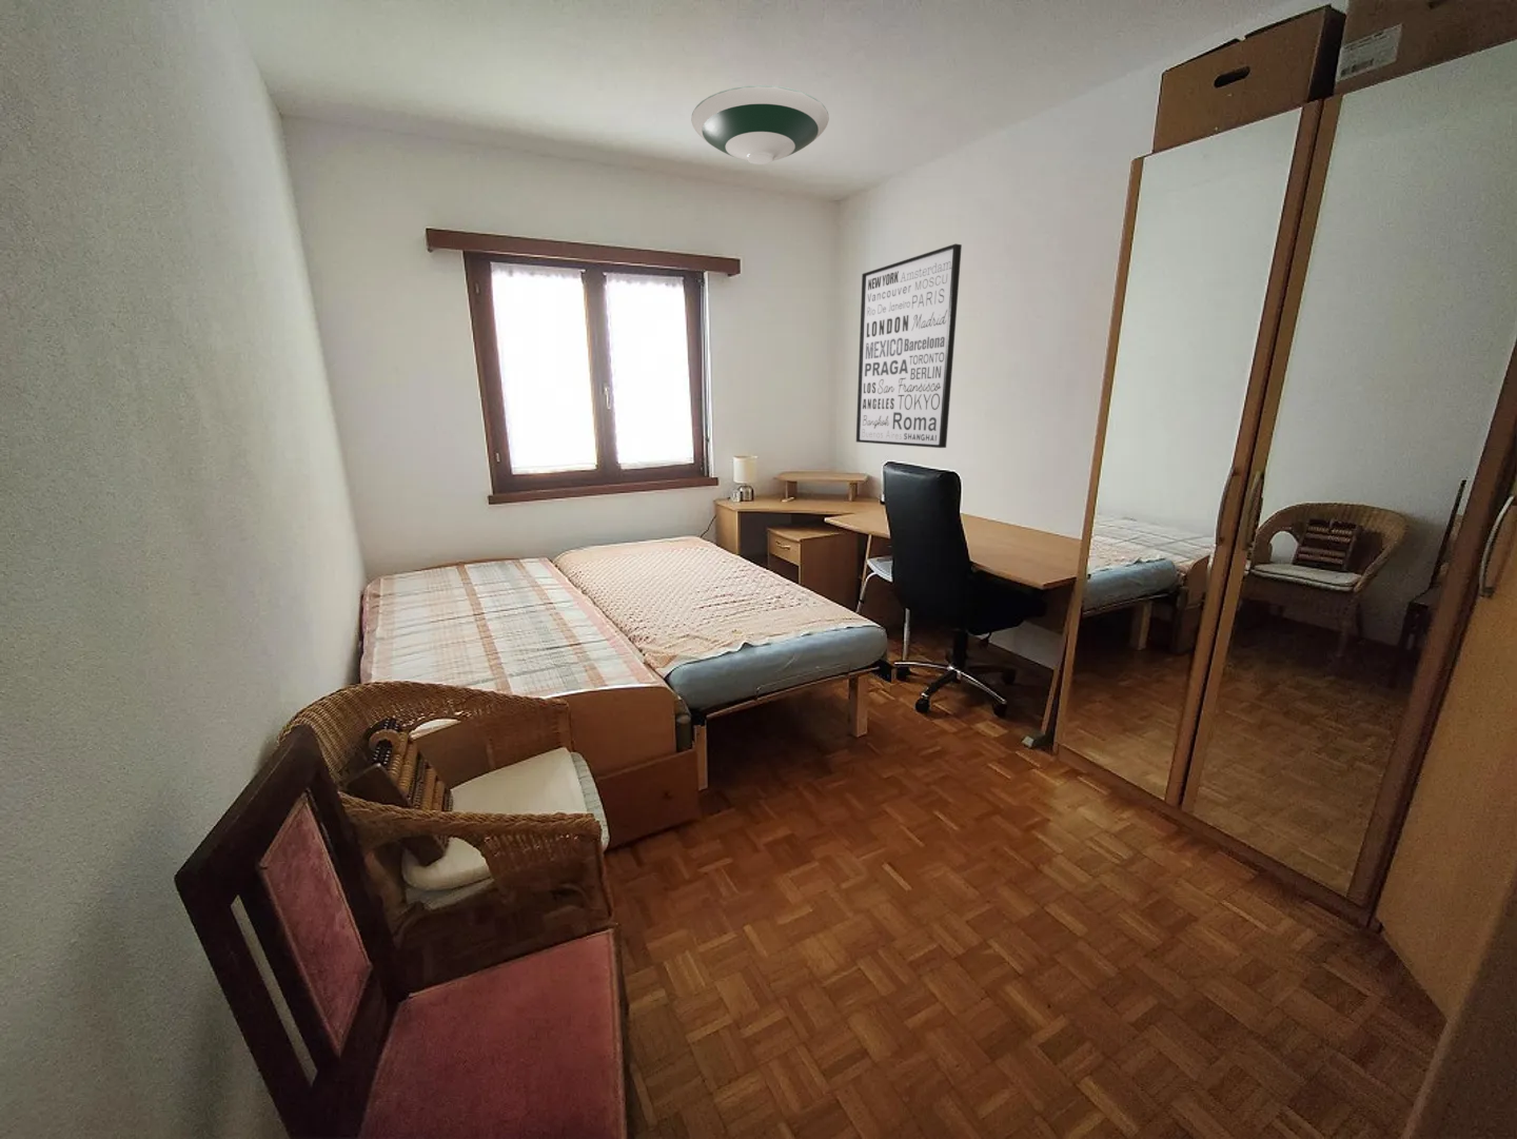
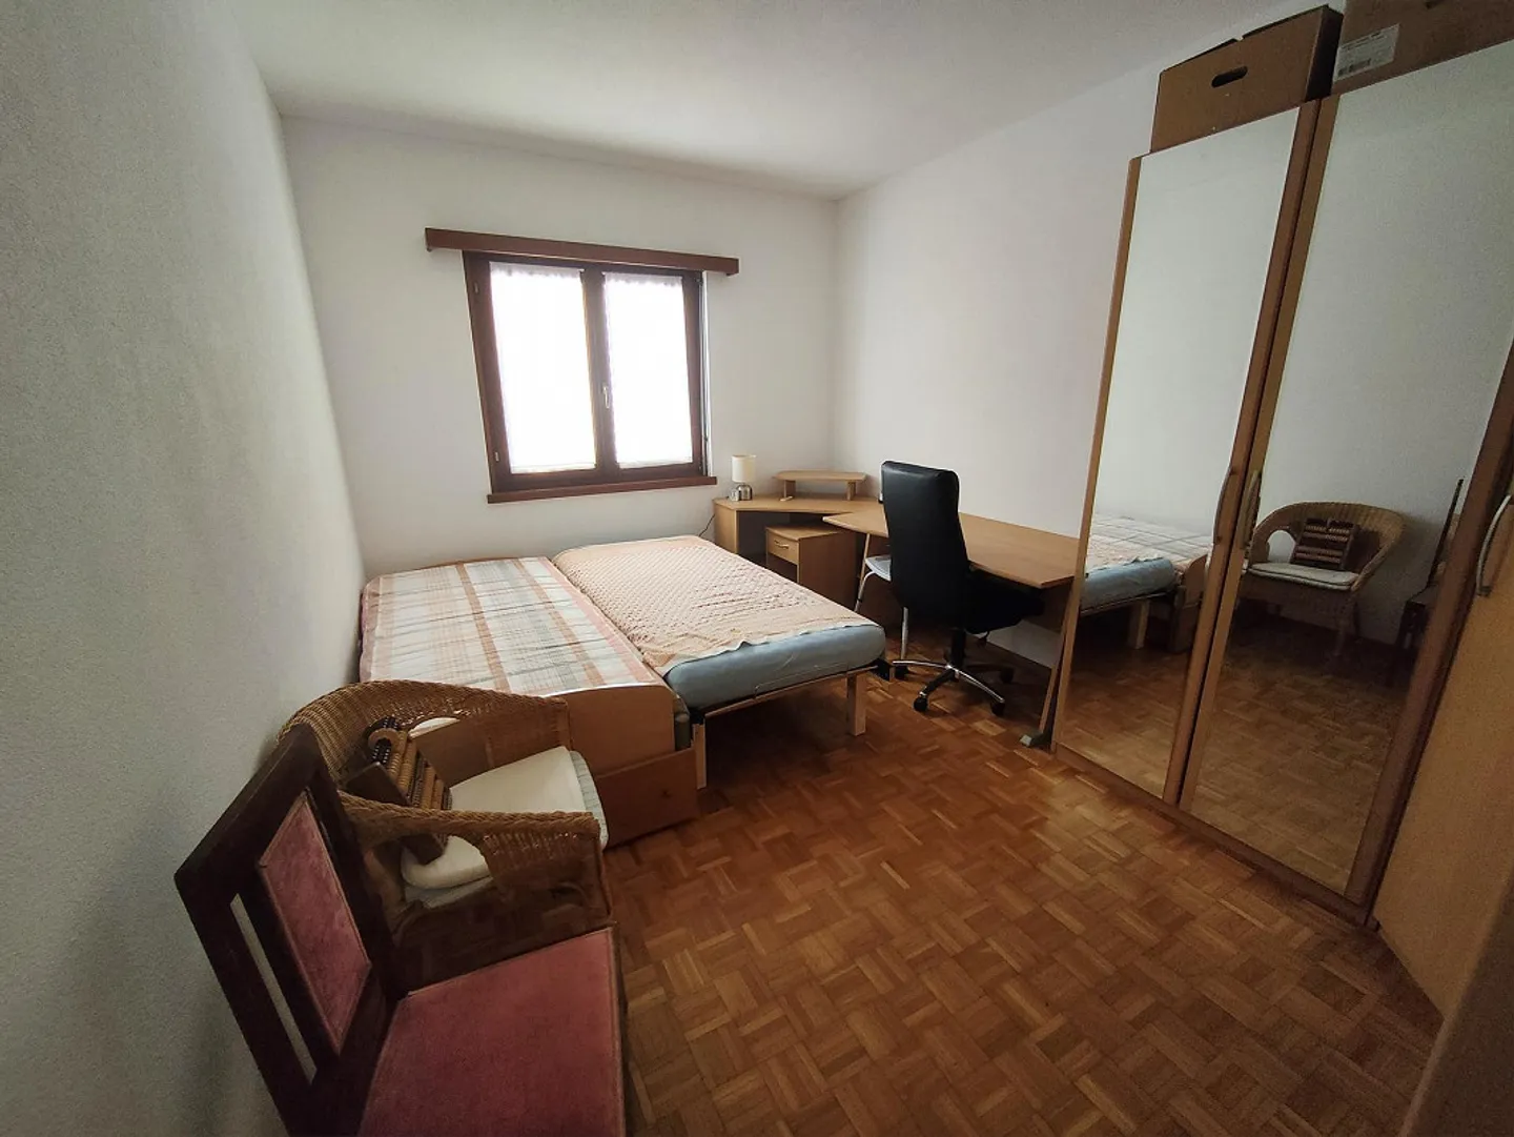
- wall art [855,243,963,449]
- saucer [690,84,830,165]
